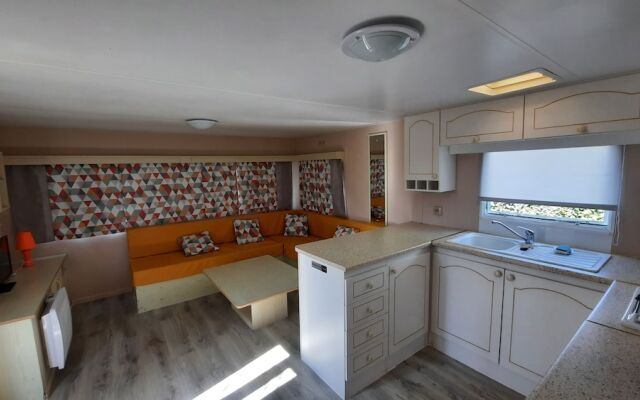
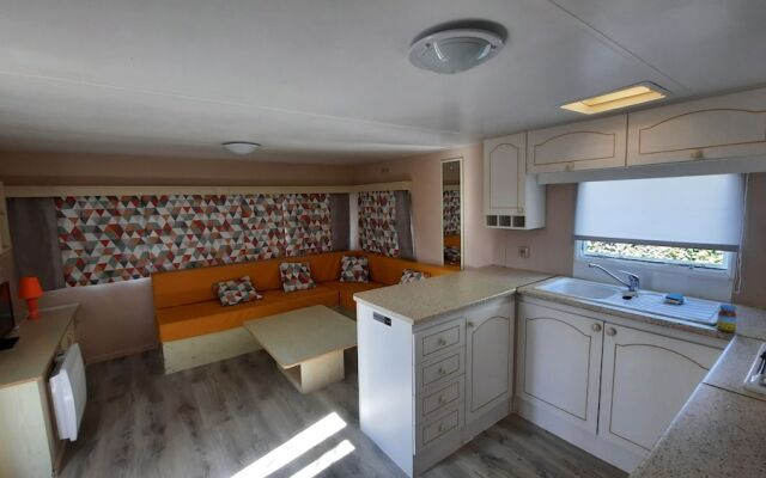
+ jar [716,302,737,333]
